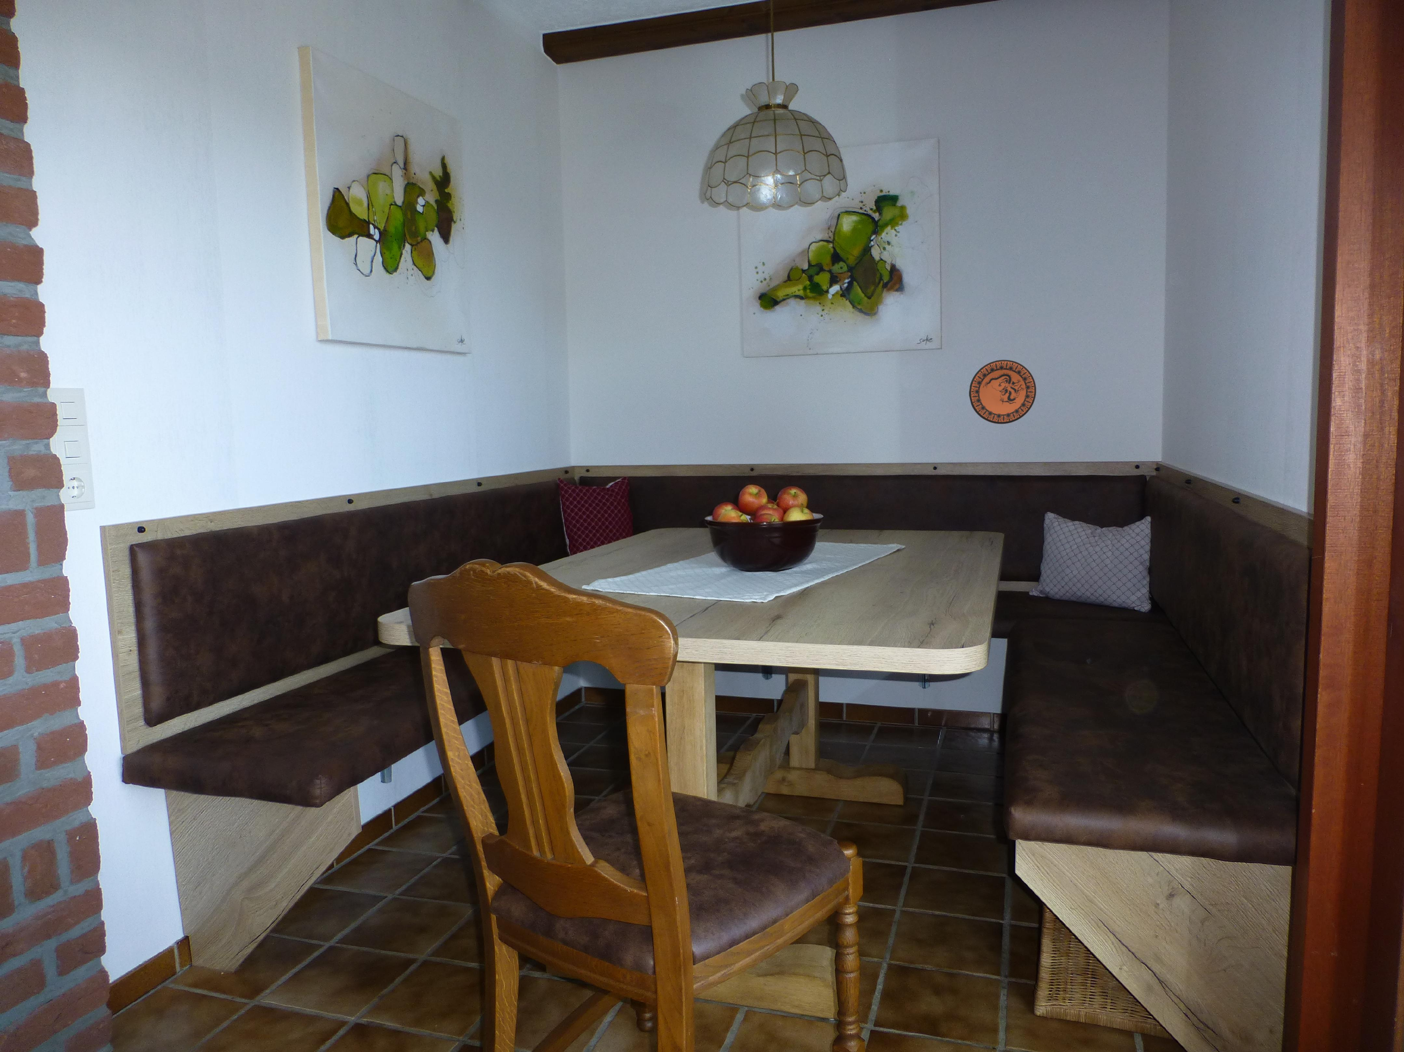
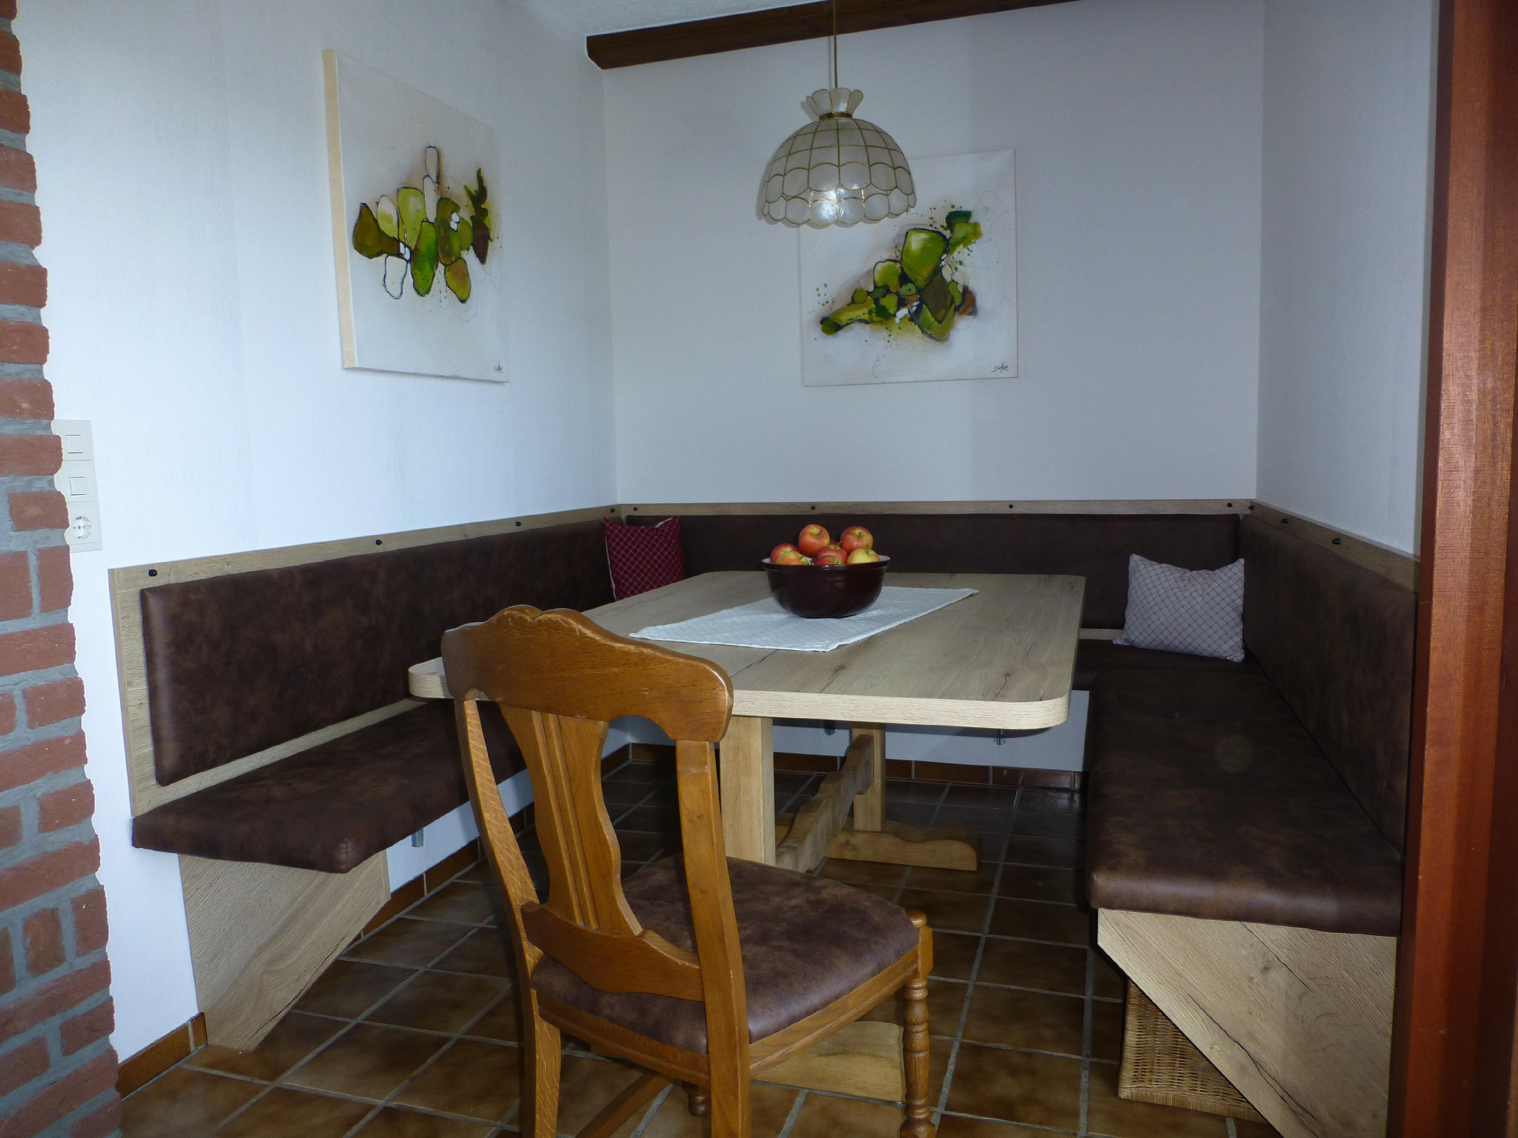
- decorative plate [968,359,1037,424]
